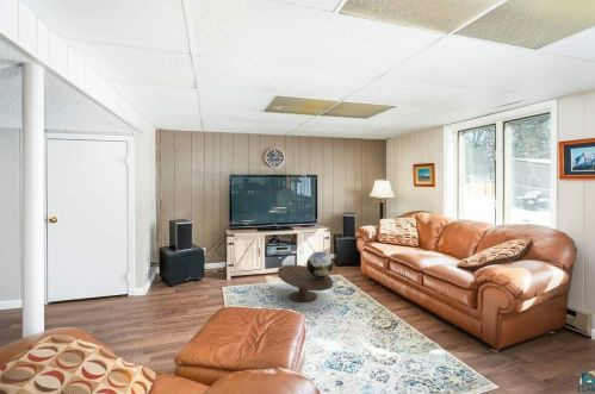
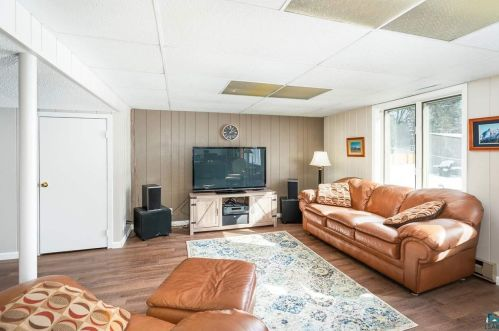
- coffee table [277,264,334,304]
- decorative sphere [305,251,334,279]
